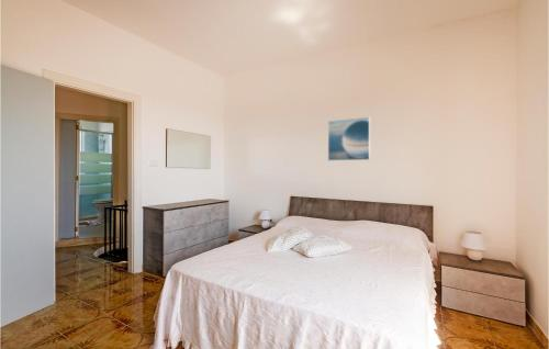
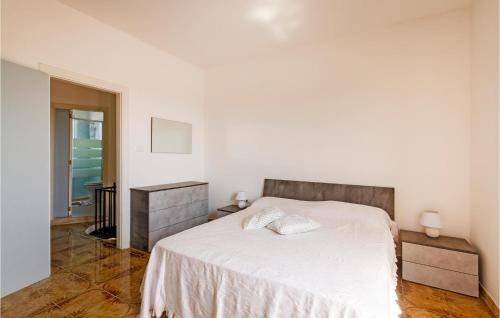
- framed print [327,115,371,161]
